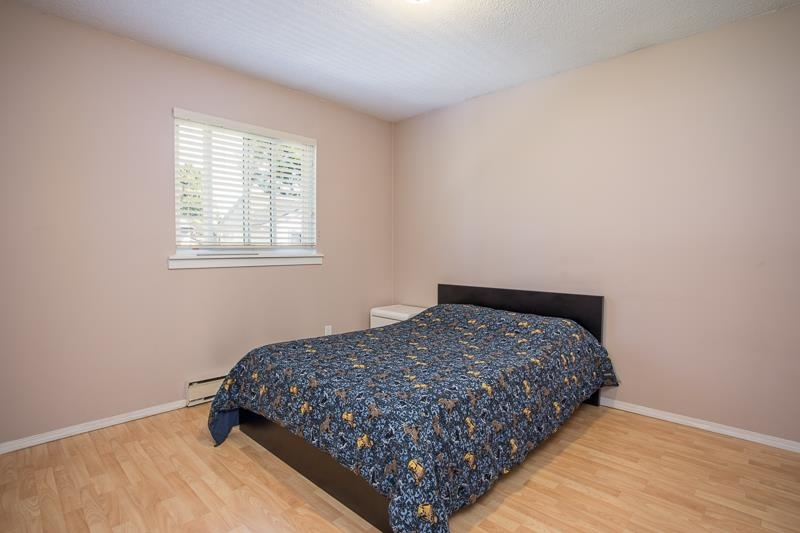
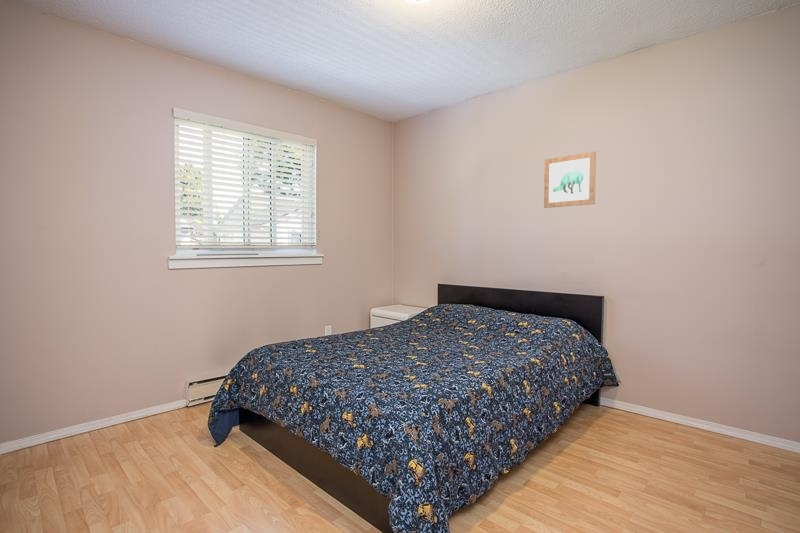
+ wall art [543,150,597,209]
